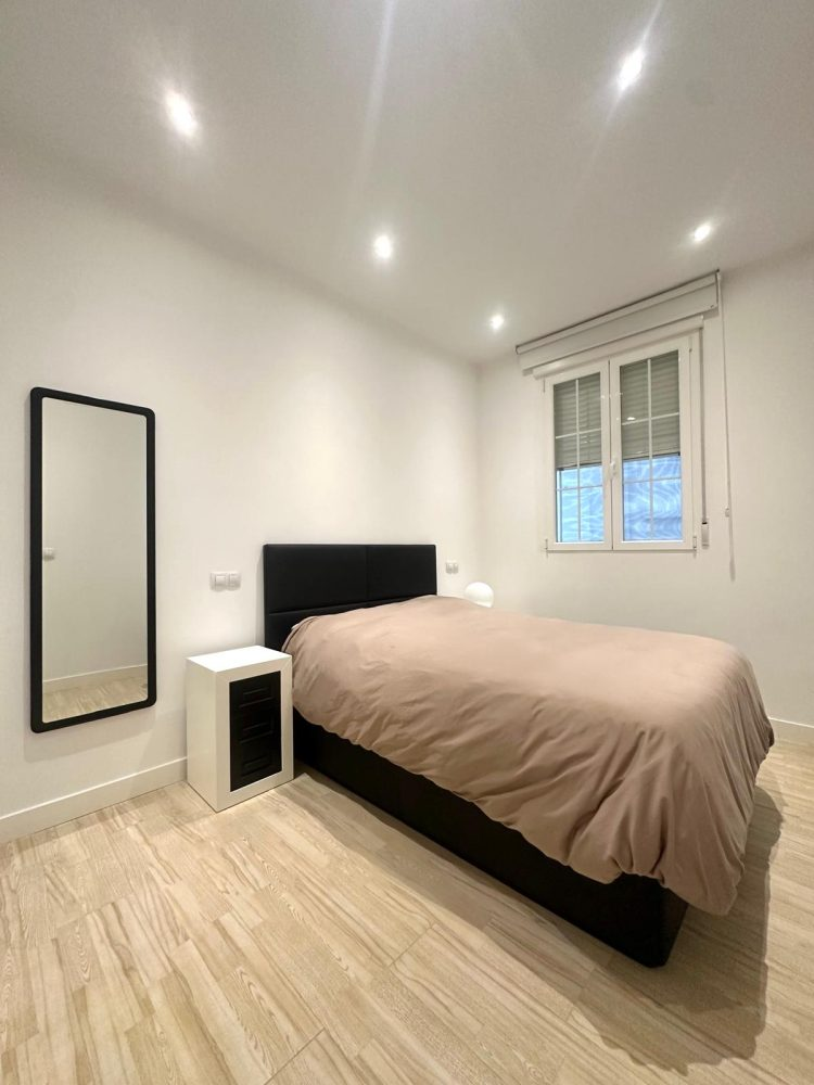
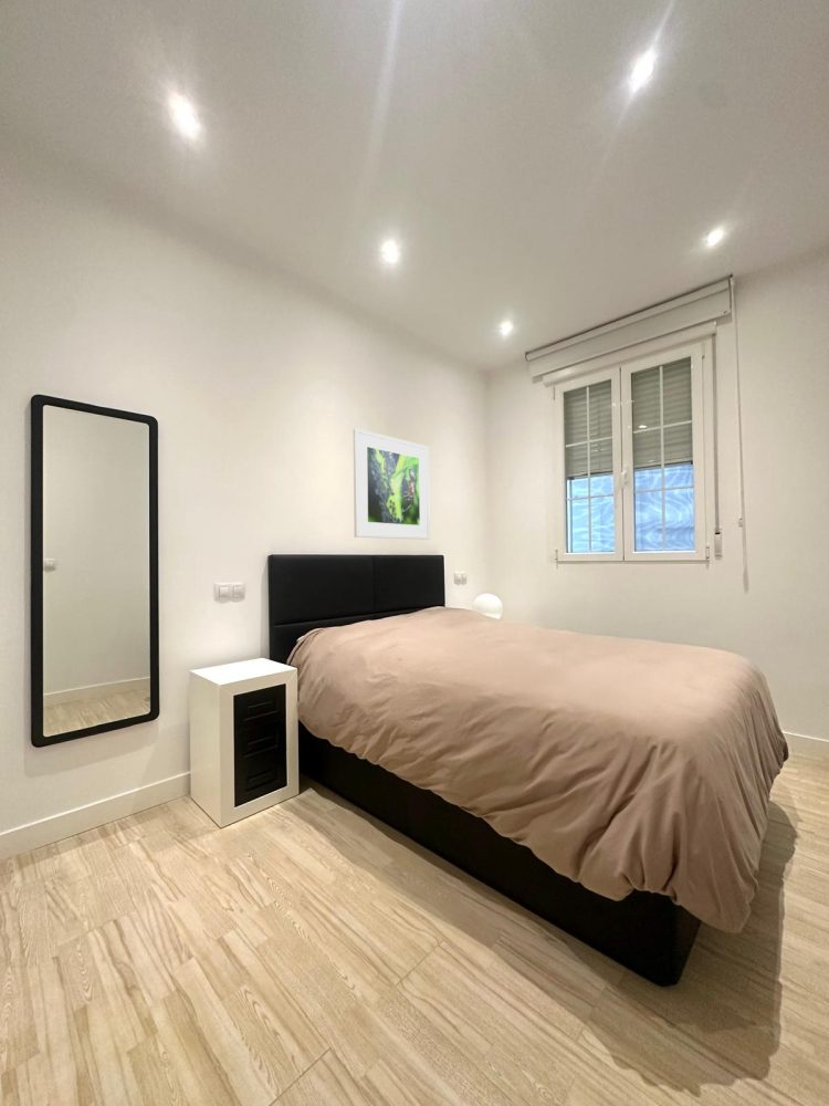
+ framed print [353,427,431,541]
